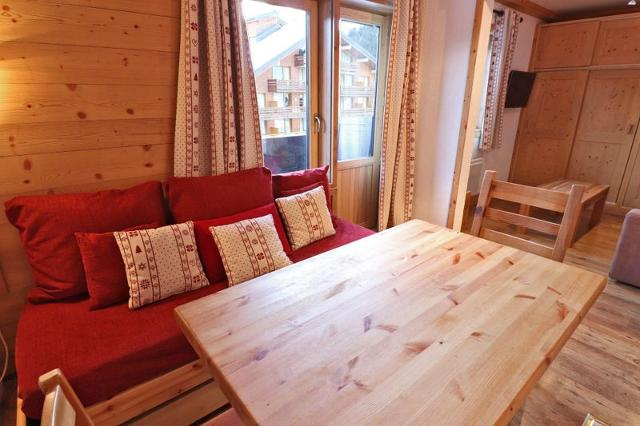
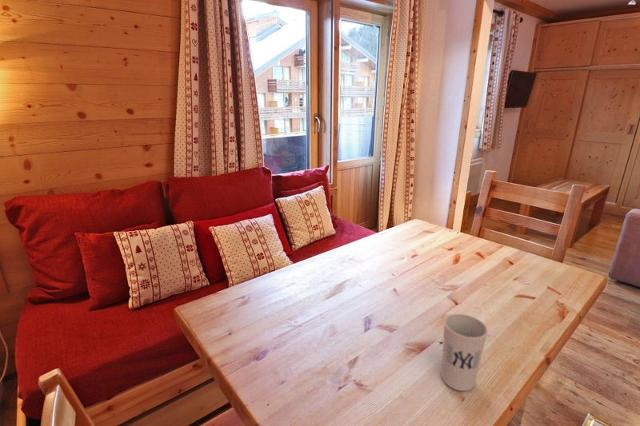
+ cup [440,313,489,392]
